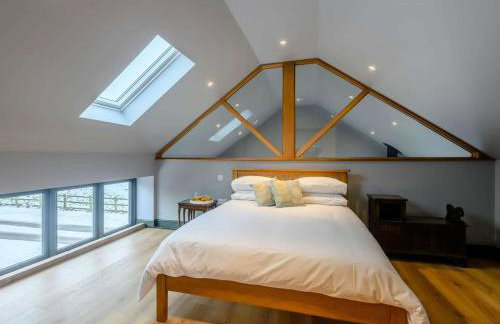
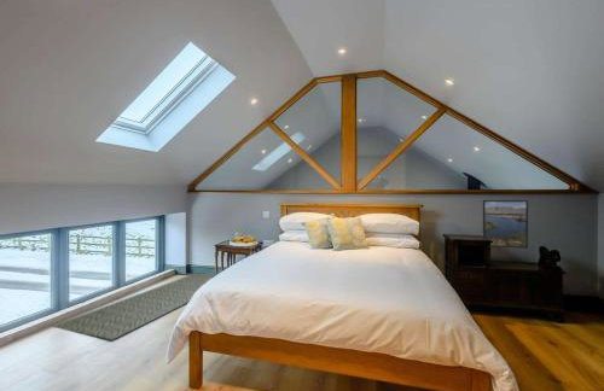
+ rug [51,272,216,342]
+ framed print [482,199,529,250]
